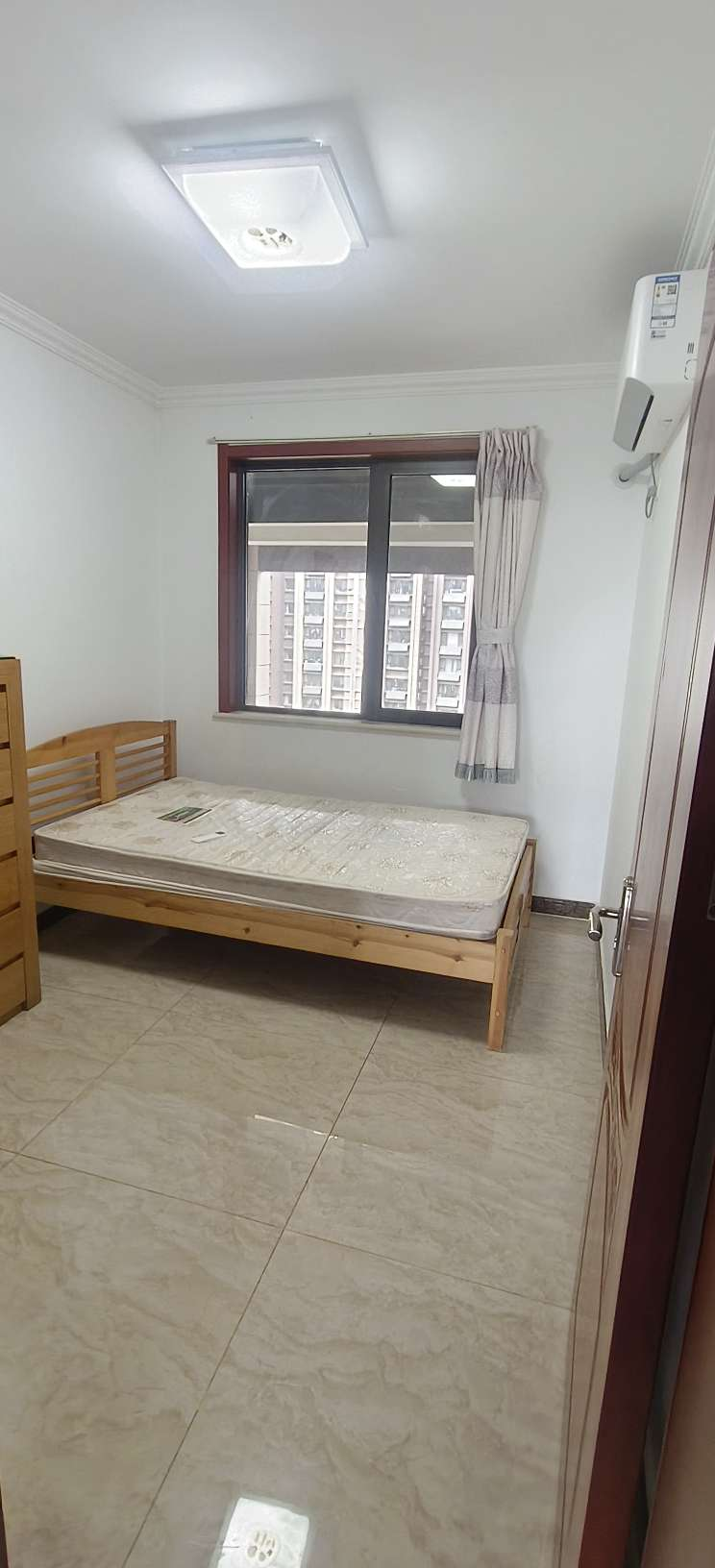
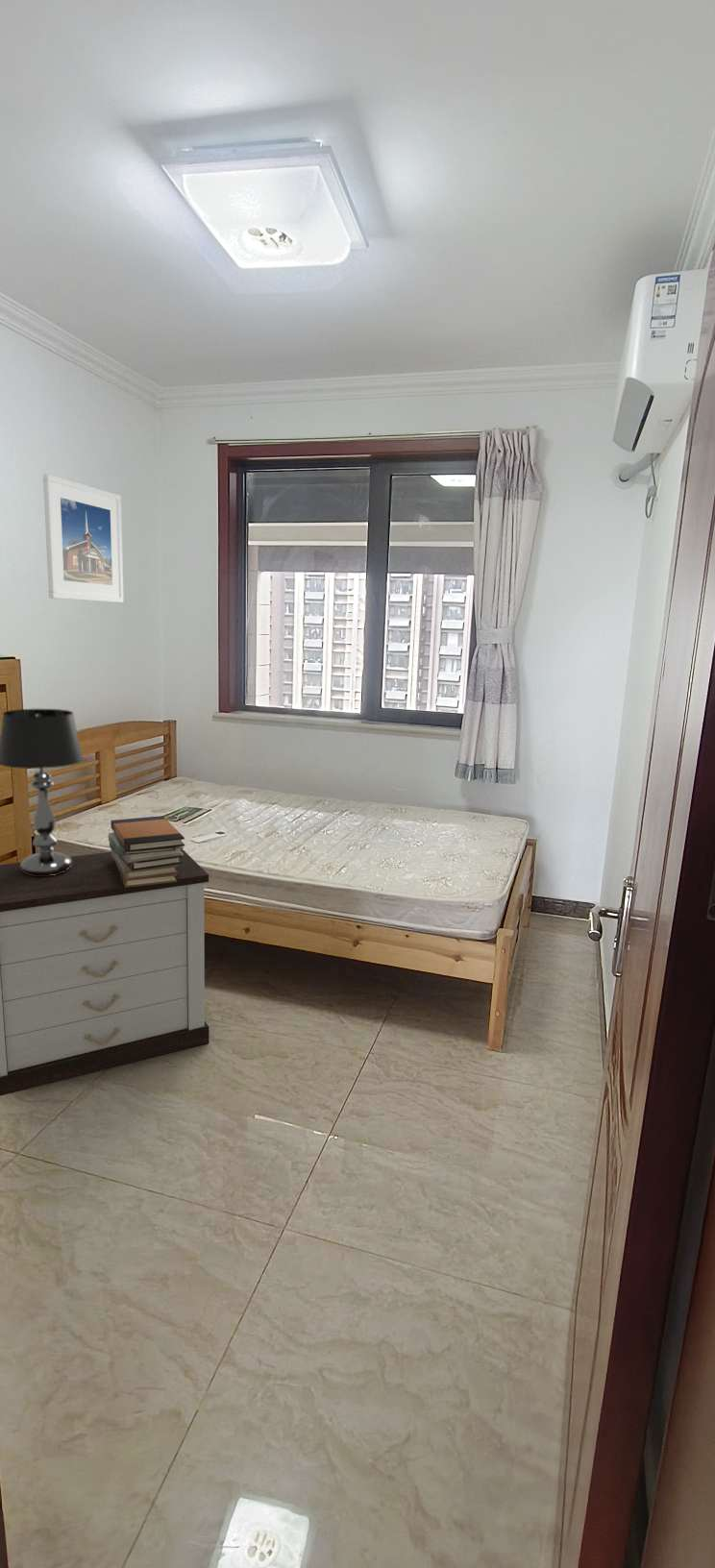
+ table lamp [0,708,85,876]
+ book stack [108,815,185,888]
+ nightstand [0,848,210,1097]
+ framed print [42,474,125,603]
